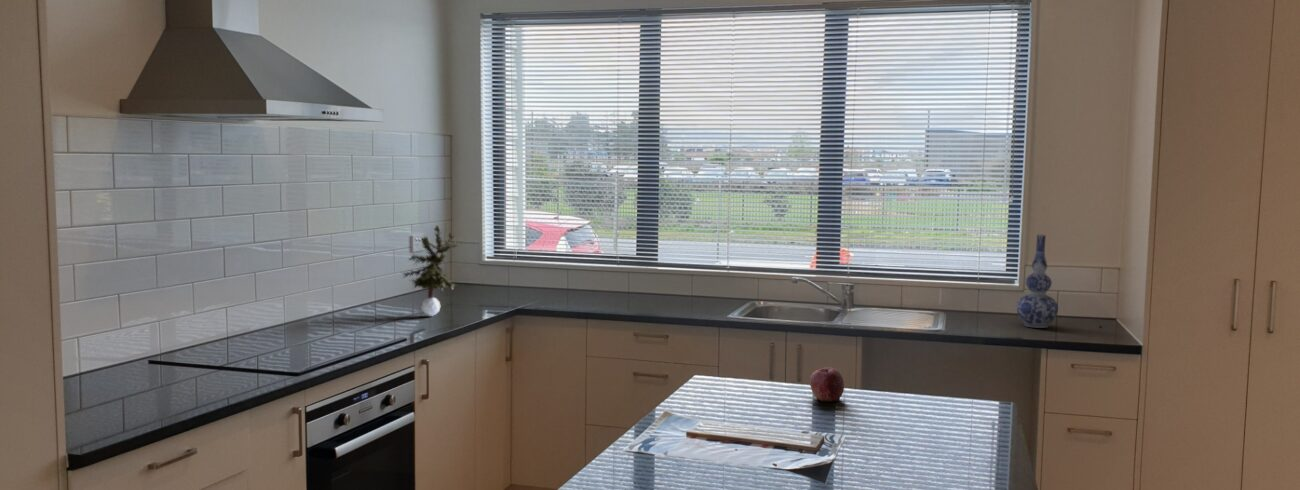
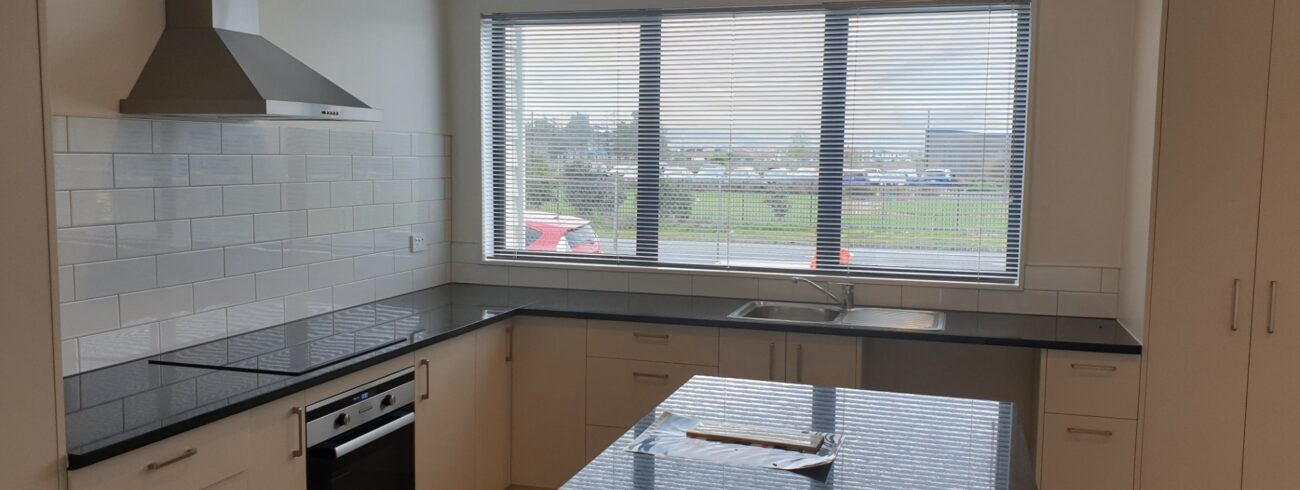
- apple [809,366,845,403]
- vase [1016,233,1059,329]
- potted plant [401,224,460,317]
